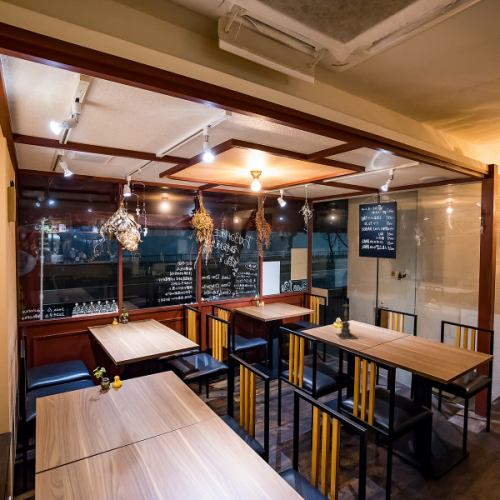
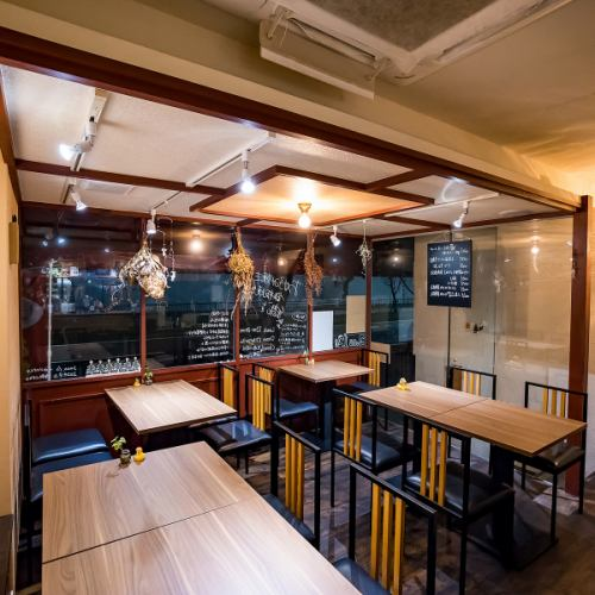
- candle holder [335,303,359,340]
